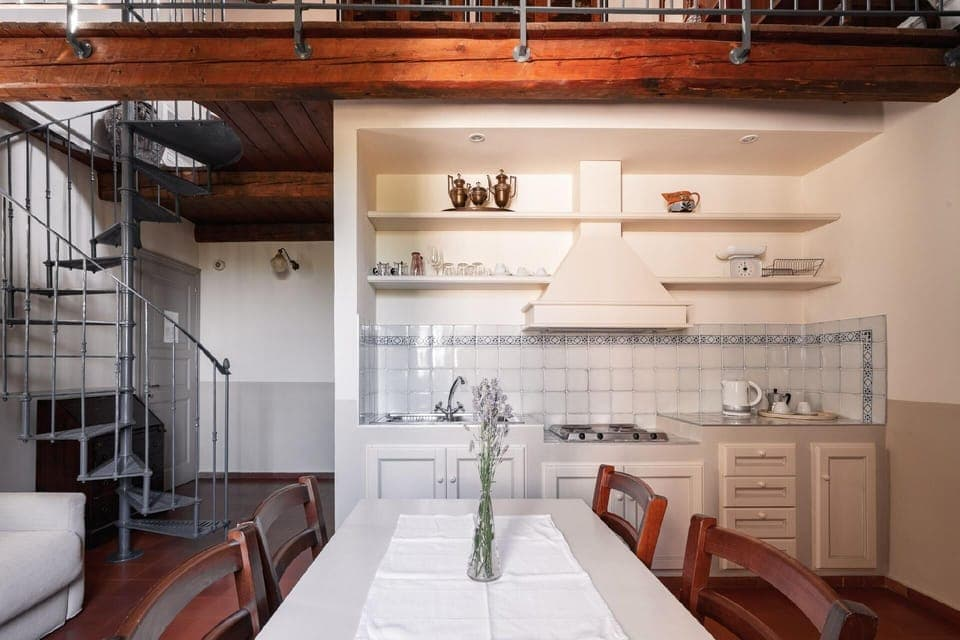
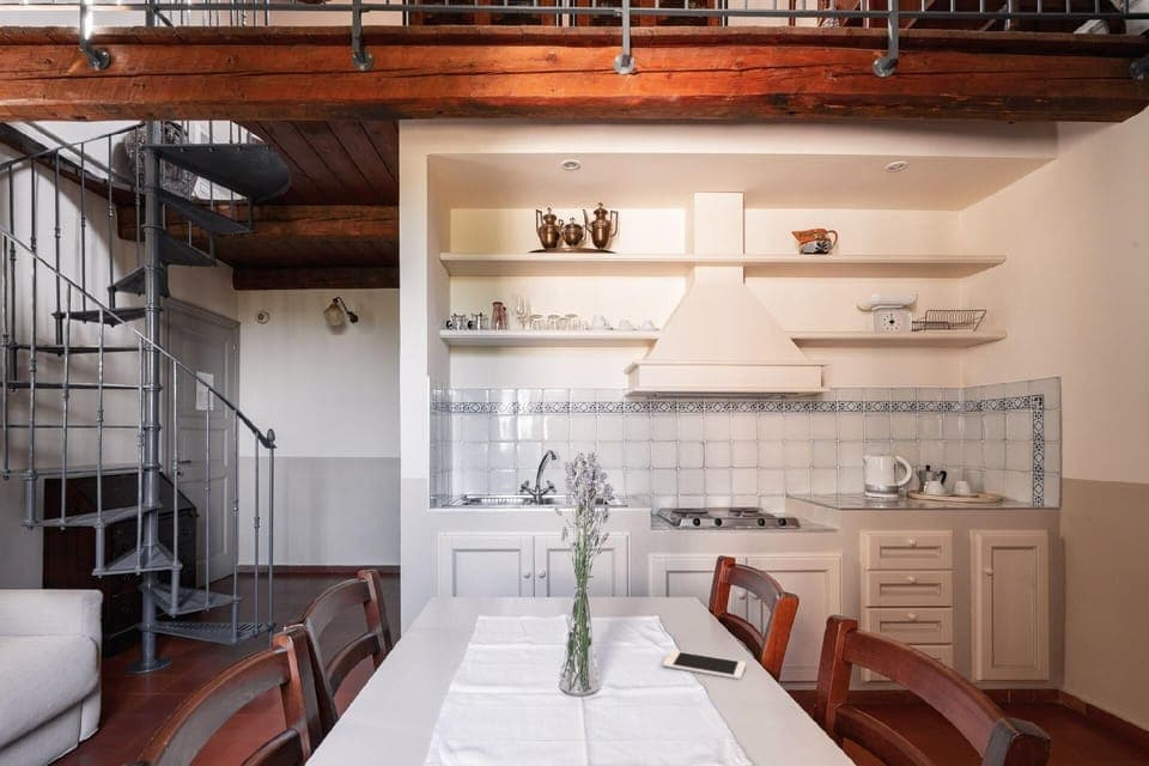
+ cell phone [662,649,747,681]
